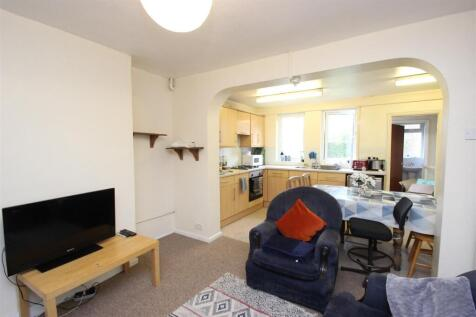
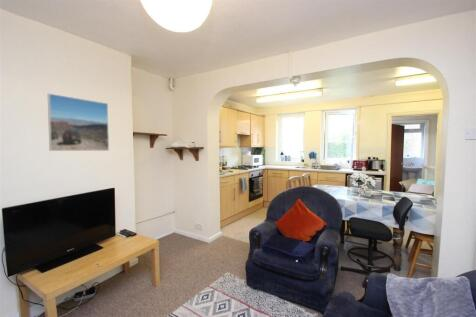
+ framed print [47,93,110,152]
